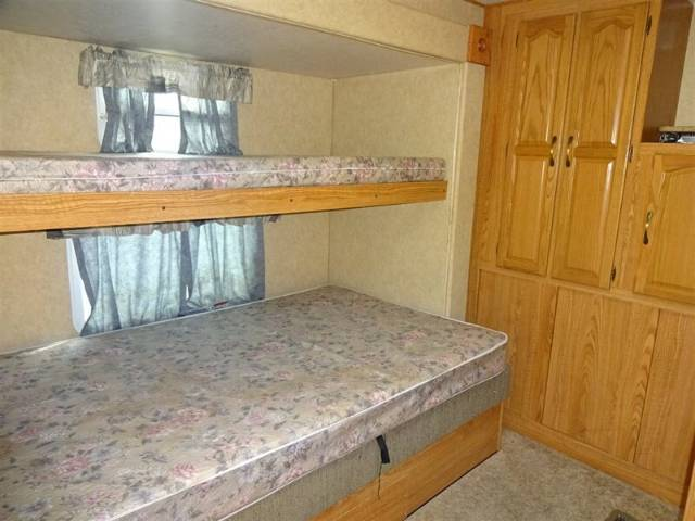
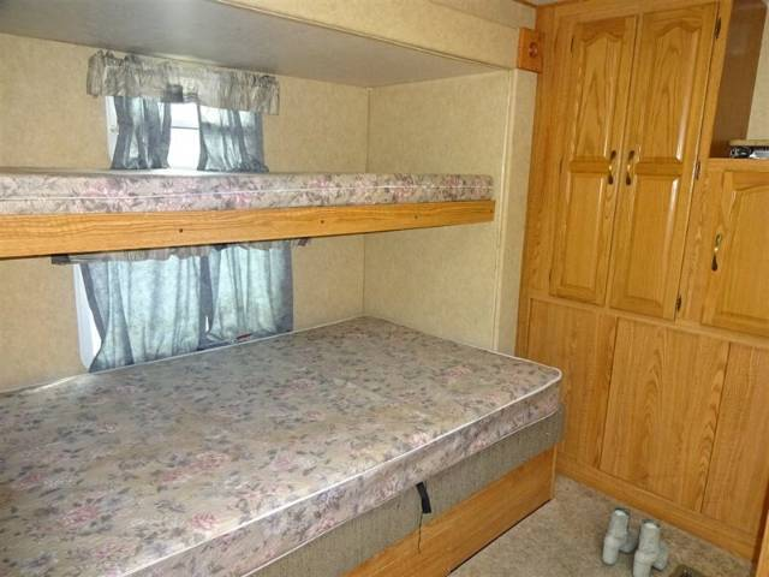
+ boots [601,506,670,577]
